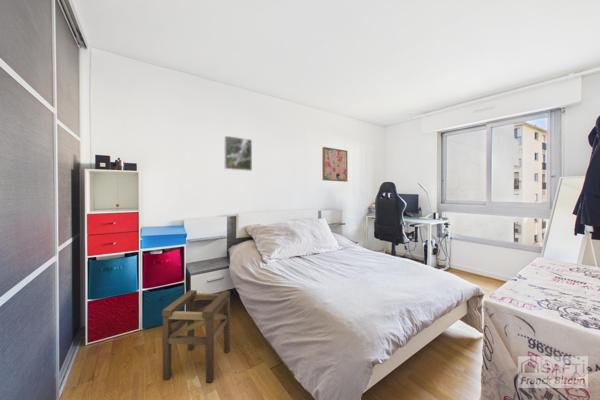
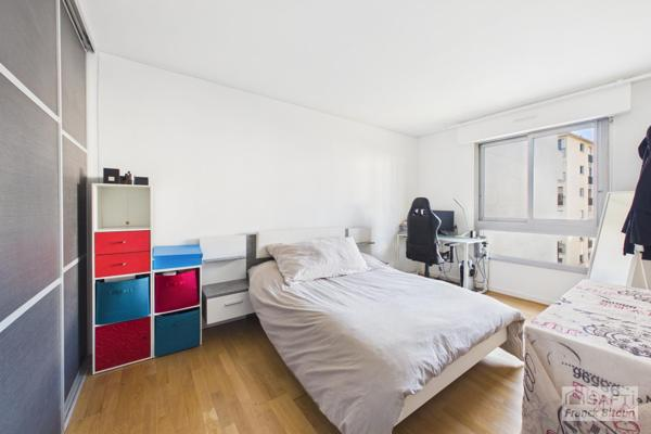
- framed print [223,135,253,172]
- wall art [321,146,348,183]
- stool [161,289,231,383]
